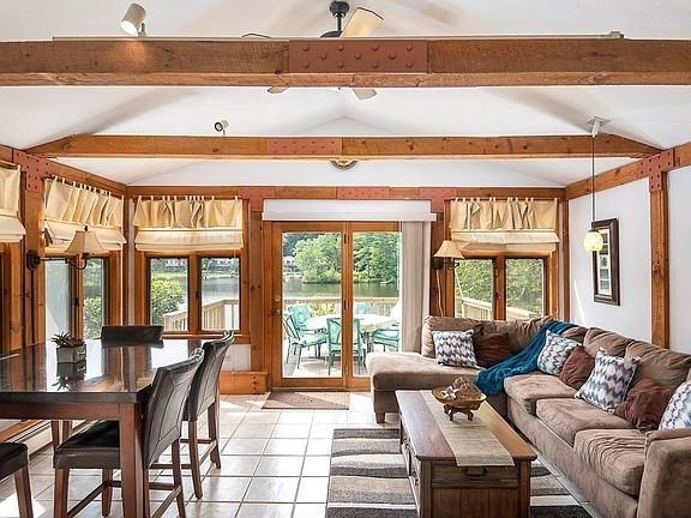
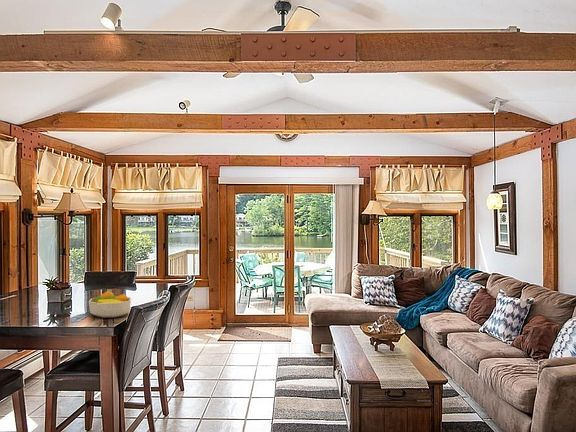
+ fruit bowl [88,290,132,319]
